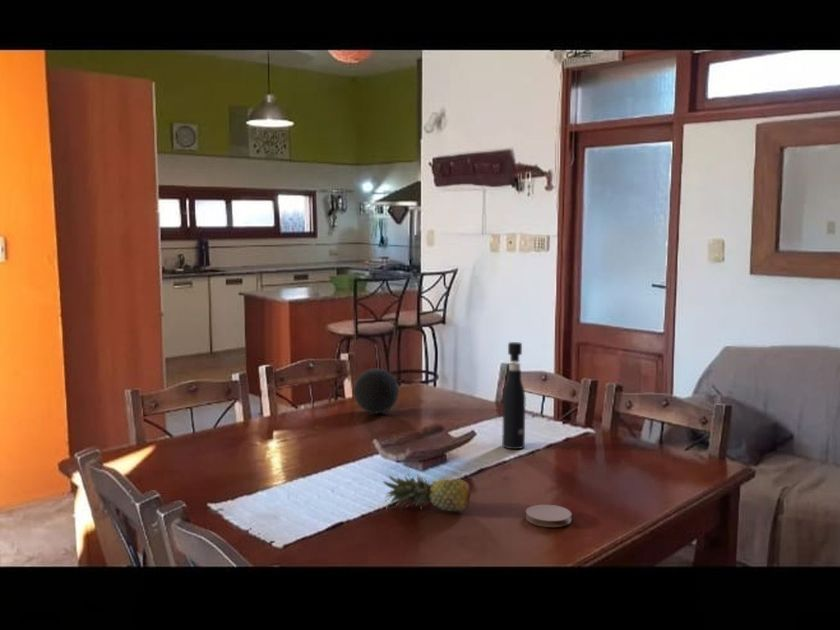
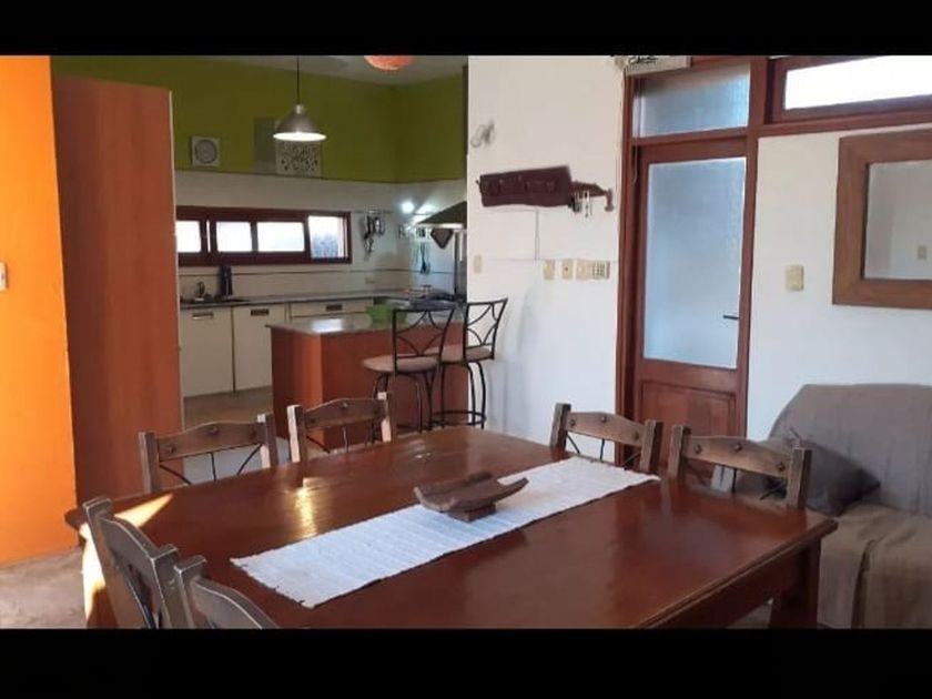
- pepper grinder [501,341,527,450]
- coaster [525,504,573,528]
- fruit [382,472,472,512]
- decorative ball [353,368,400,415]
